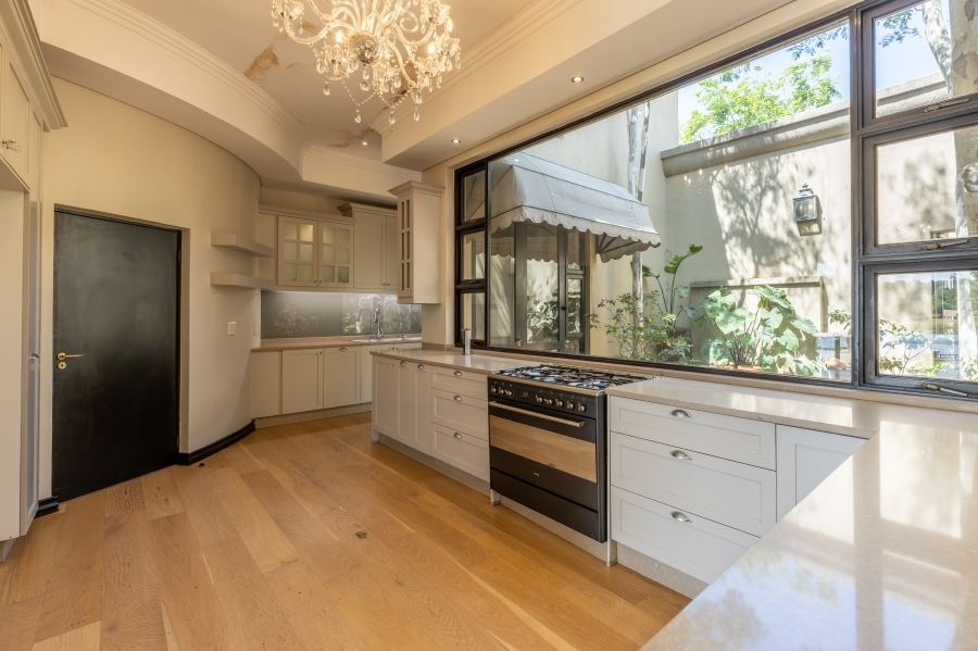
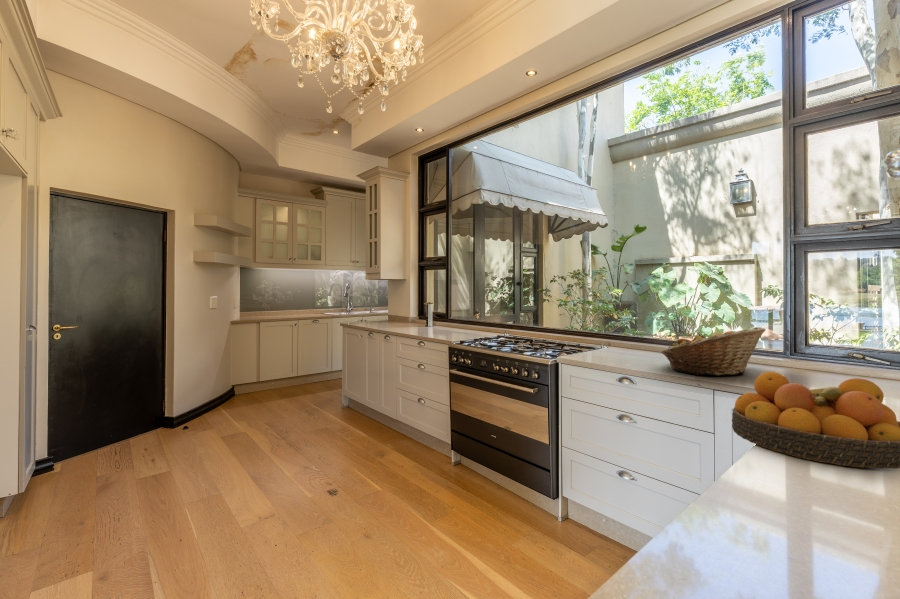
+ fruit bowl [731,371,900,470]
+ fruit basket [661,326,767,376]
